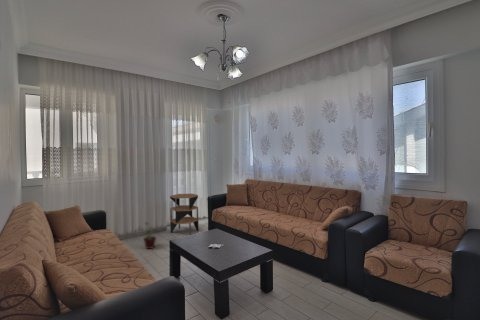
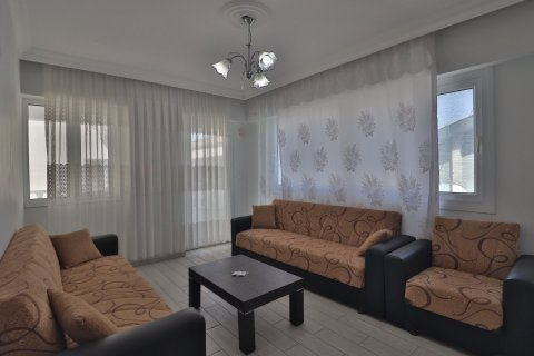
- side table [169,193,200,236]
- potted plant [135,221,158,250]
